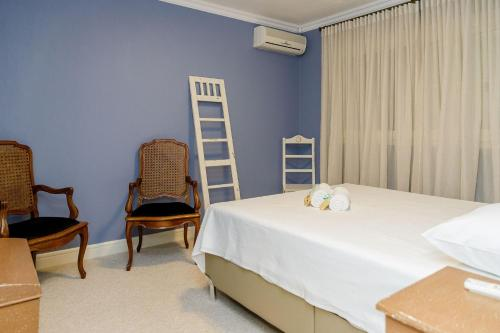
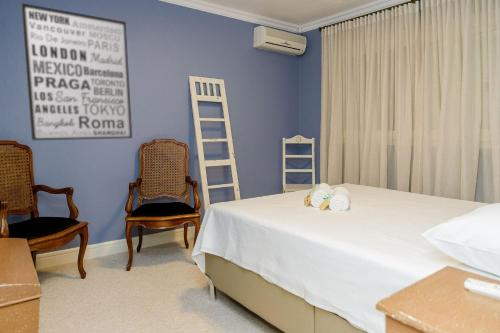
+ wall art [20,2,133,141]
